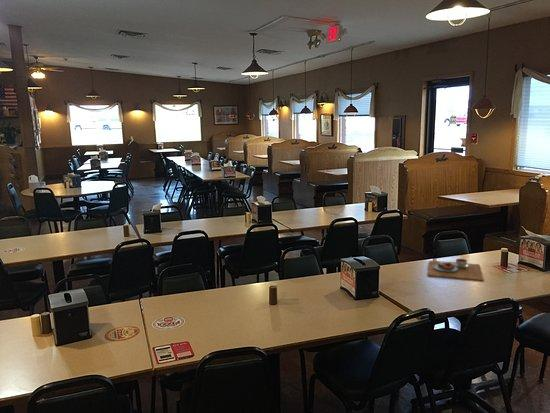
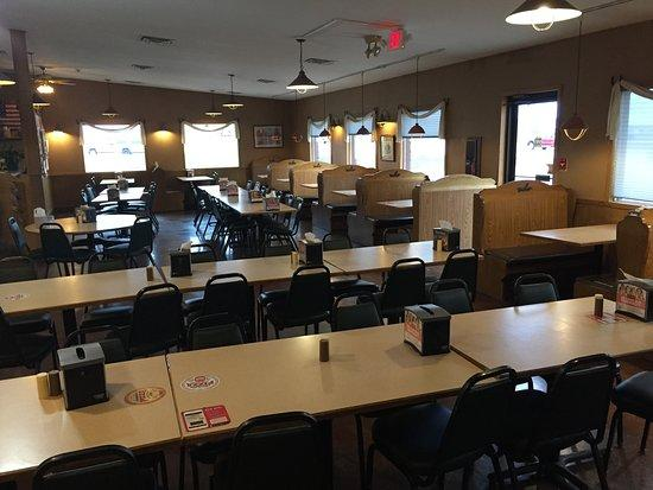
- placemat [427,258,484,282]
